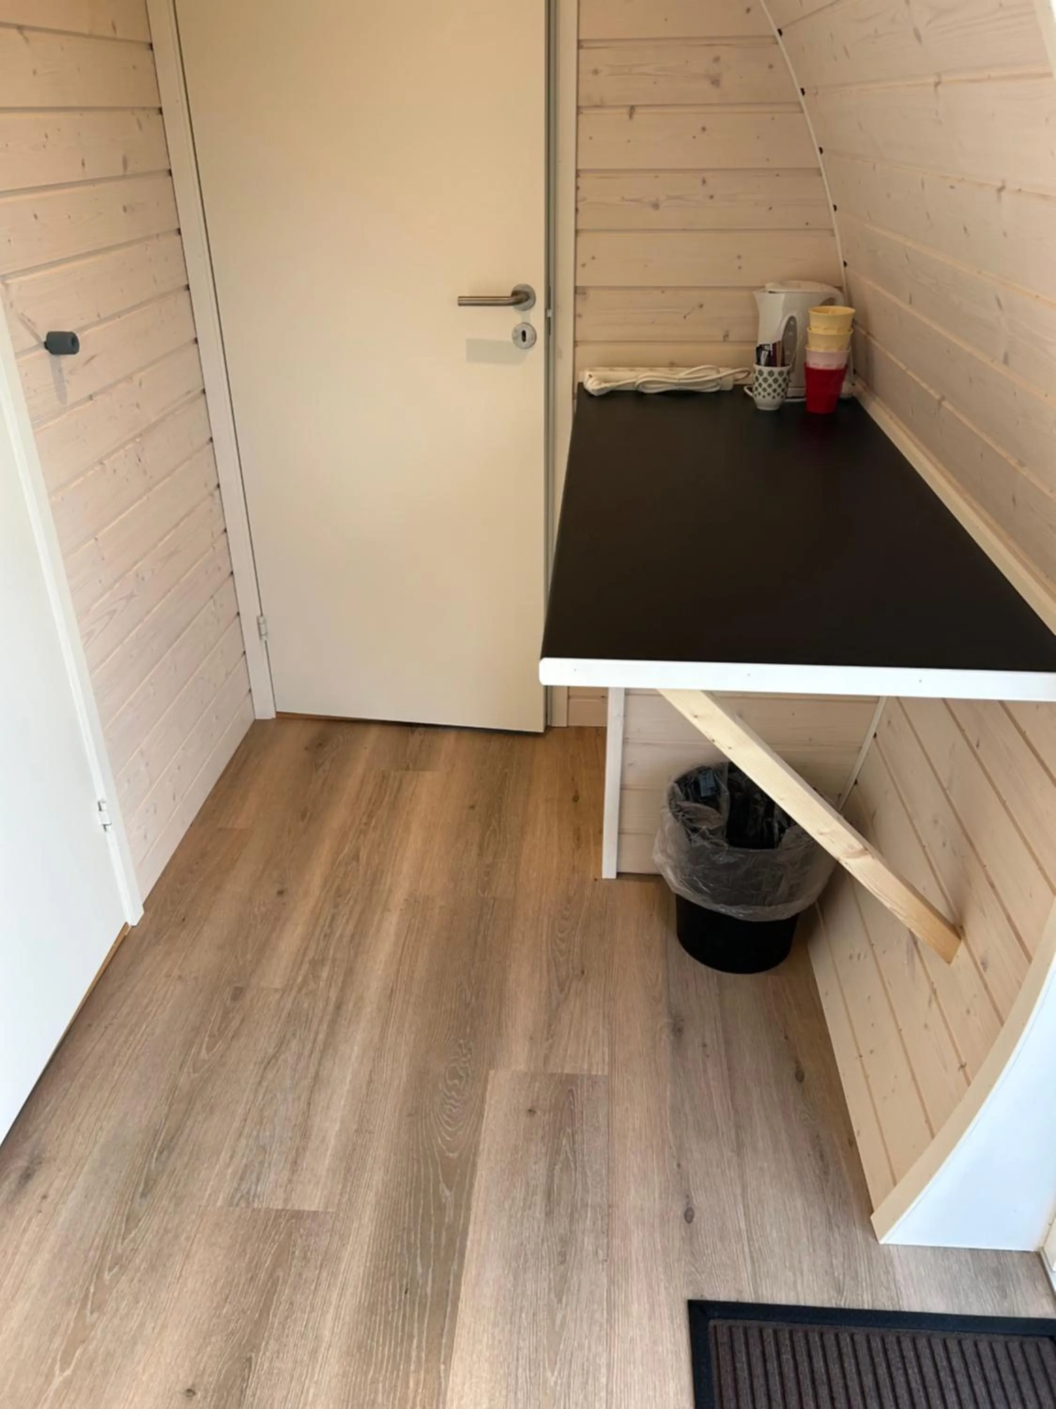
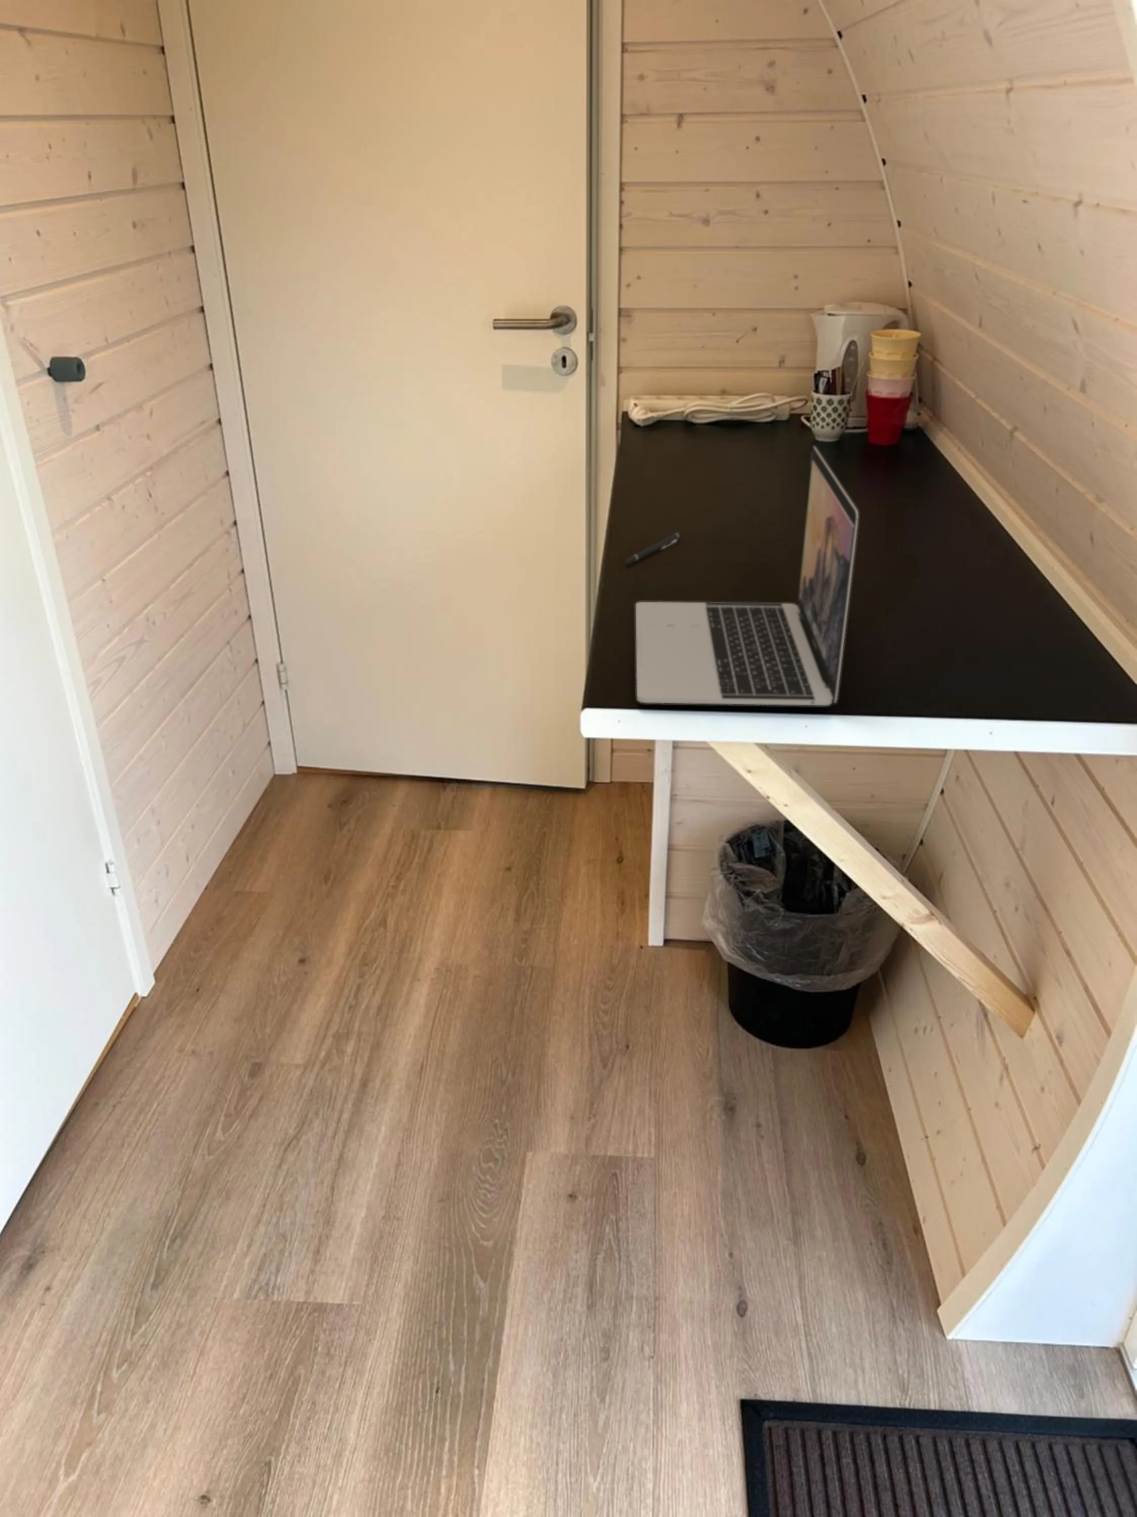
+ laptop [635,446,859,706]
+ pen [623,532,681,564]
